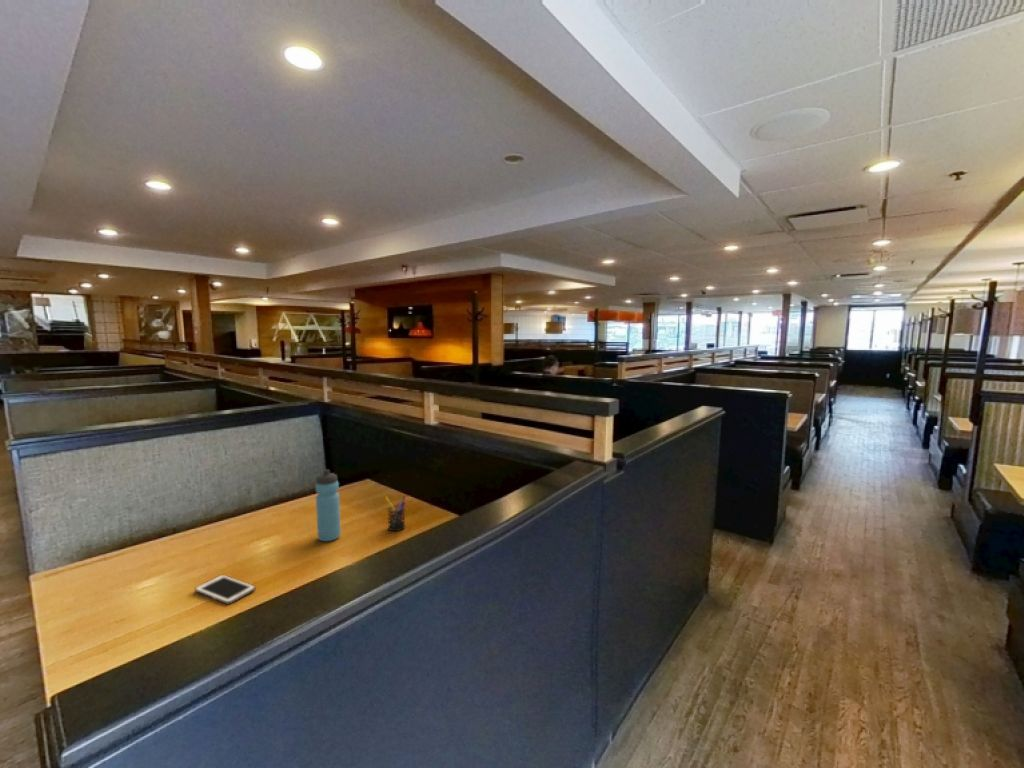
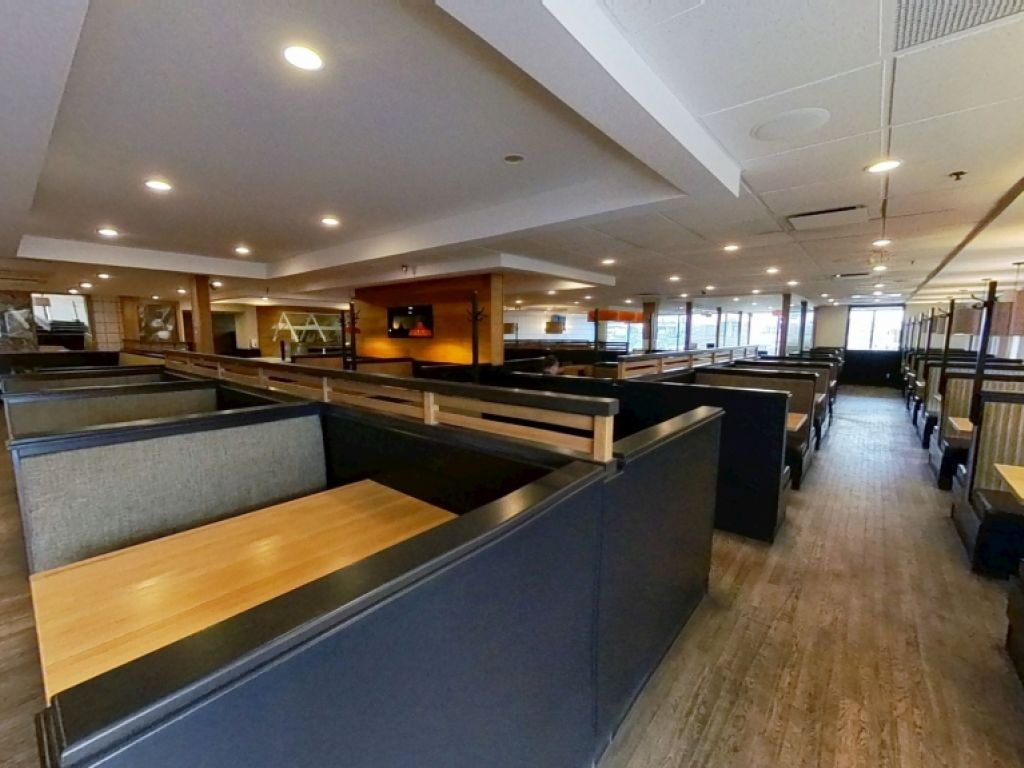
- water bottle [315,469,342,542]
- cell phone [194,574,256,605]
- pen holder [384,494,407,532]
